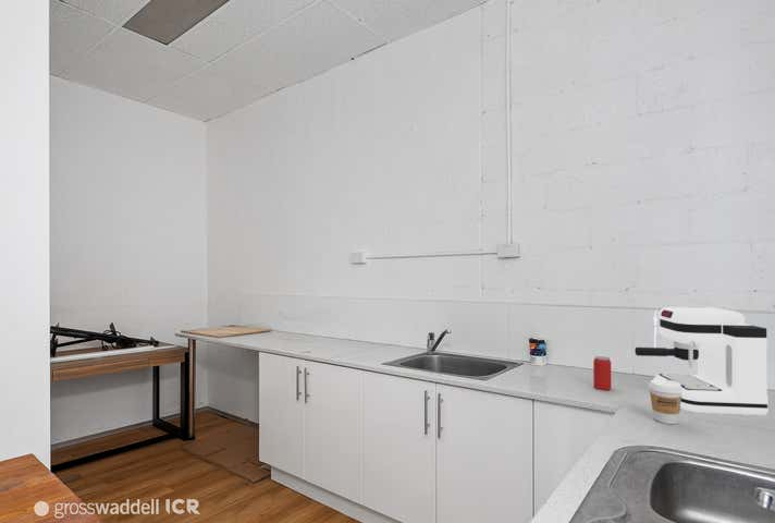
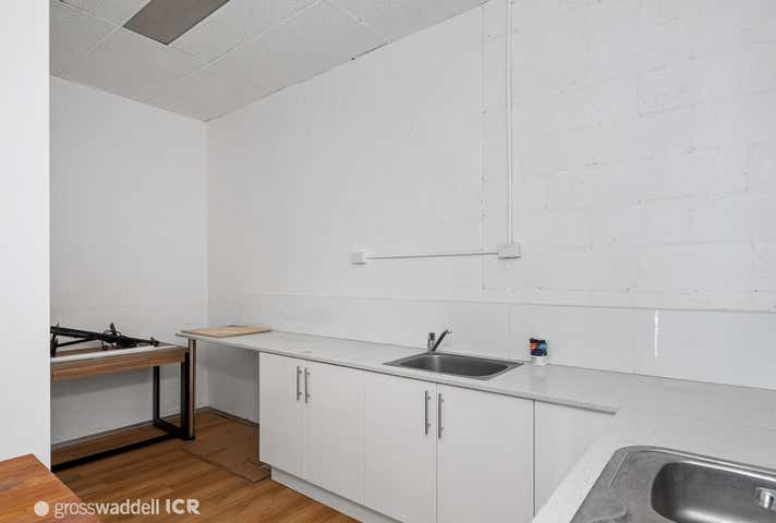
- beverage can [592,355,613,391]
- coffee maker [633,306,768,417]
- coffee cup [648,378,682,425]
